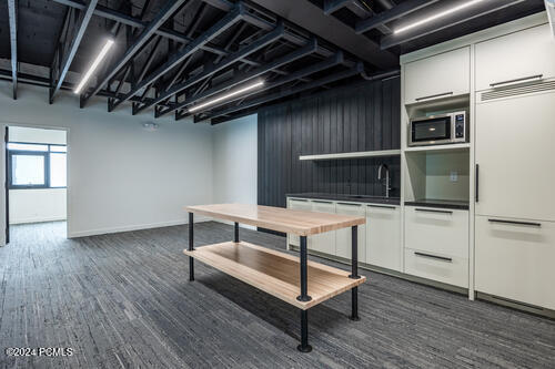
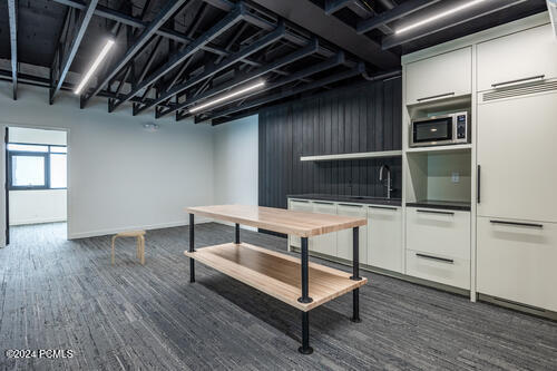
+ stool [111,230,147,266]
